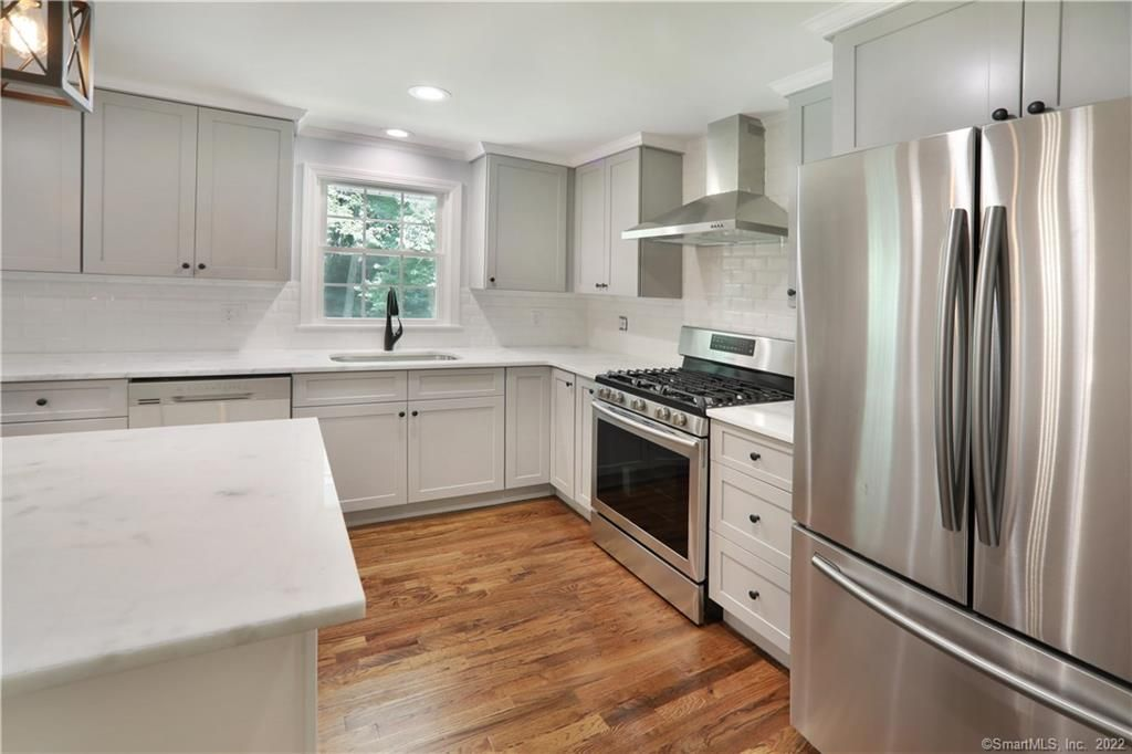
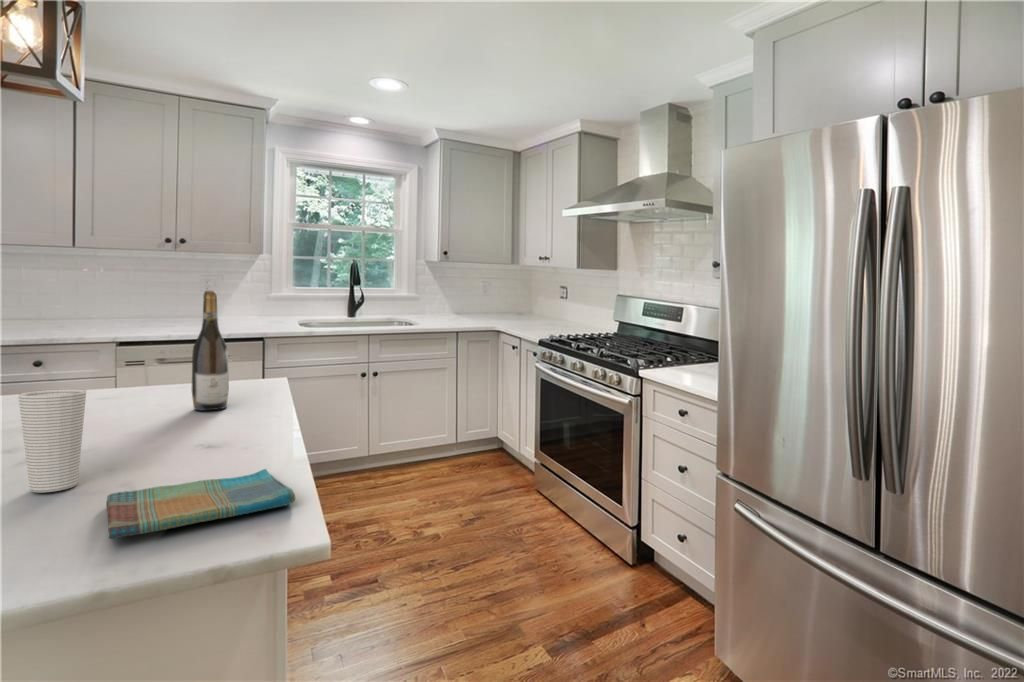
+ dish towel [105,468,296,540]
+ wine bottle [191,290,230,411]
+ cup [17,388,87,493]
